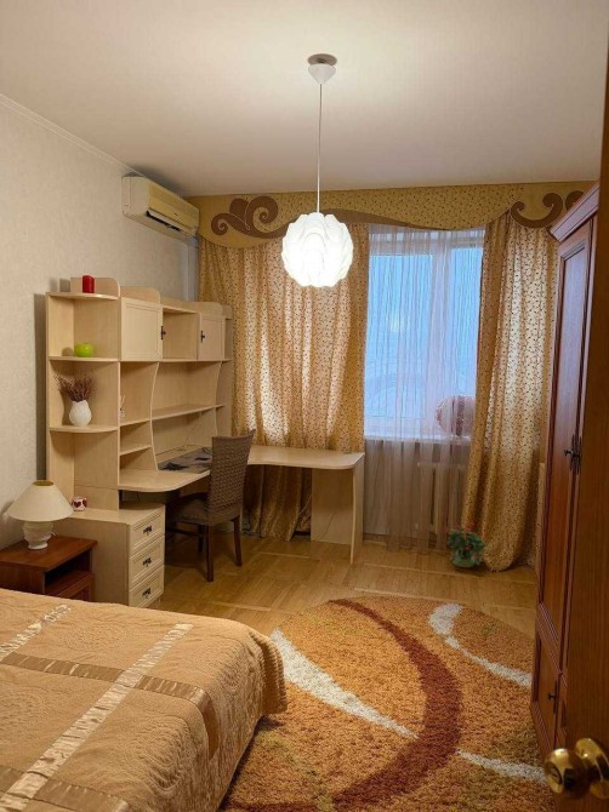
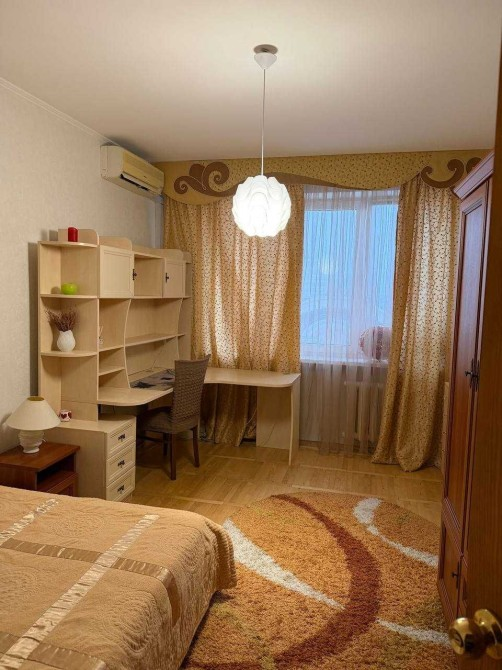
- potted plant [446,521,491,568]
